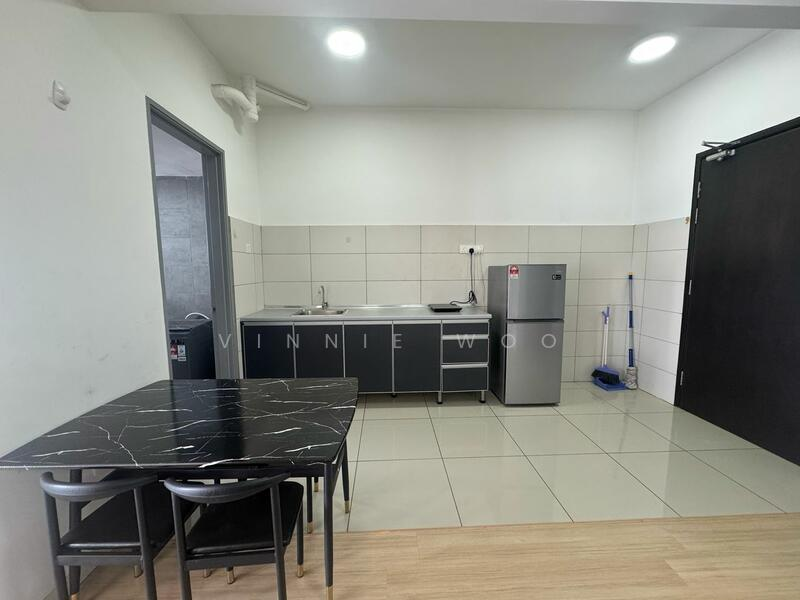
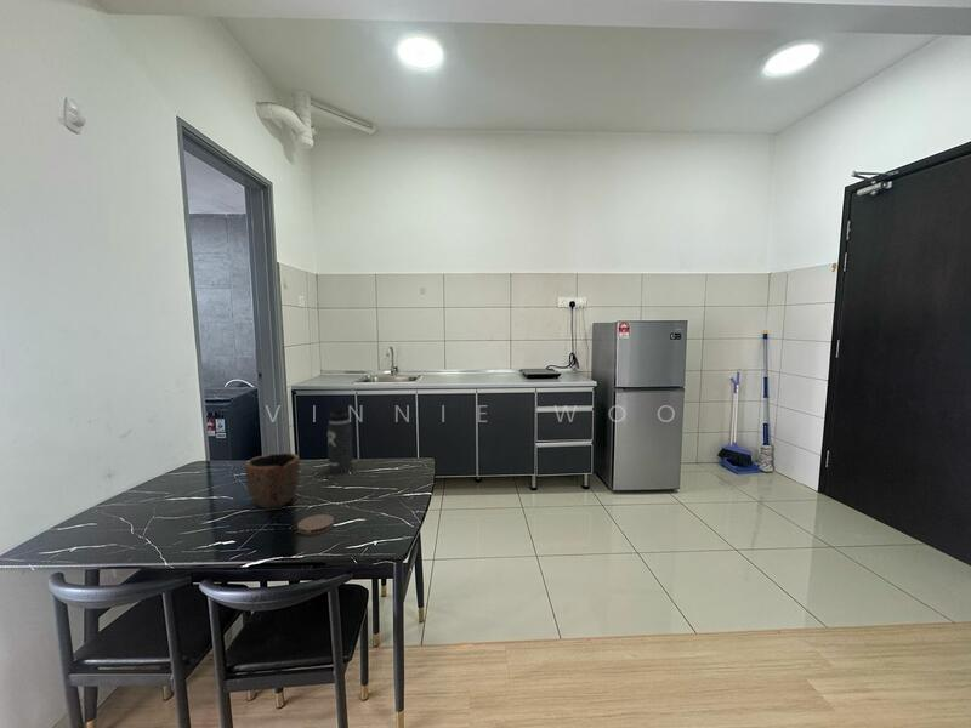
+ thermos bottle [325,403,354,474]
+ bowl [244,451,301,510]
+ coaster [297,513,335,536]
